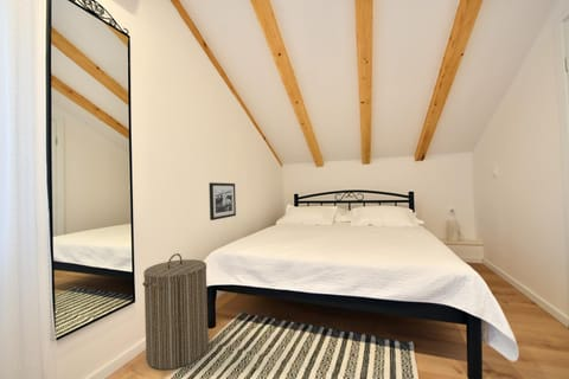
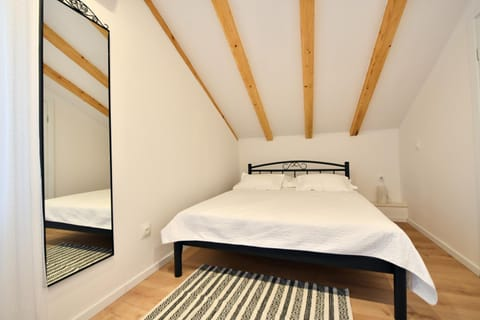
- picture frame [207,181,237,221]
- laundry hamper [141,252,210,371]
